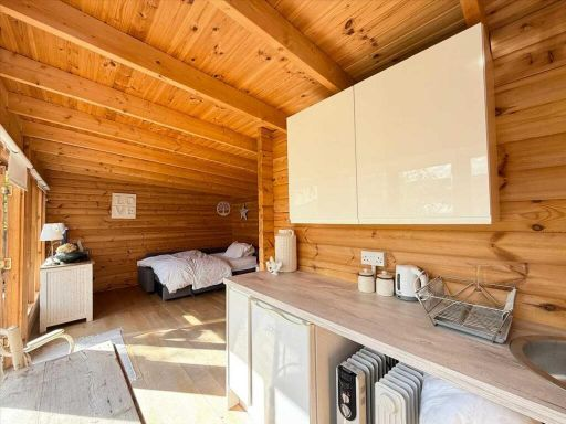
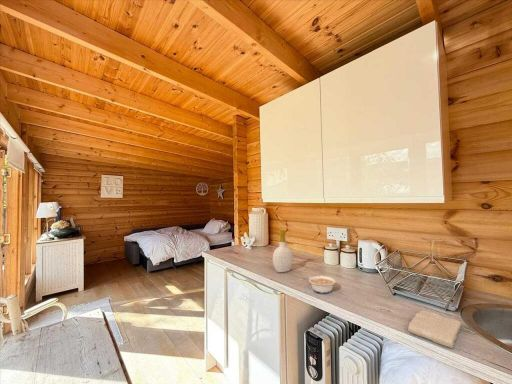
+ legume [302,275,337,294]
+ soap bottle [272,229,294,273]
+ washcloth [407,309,462,349]
